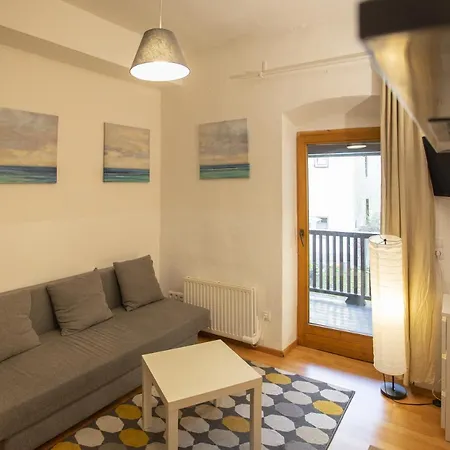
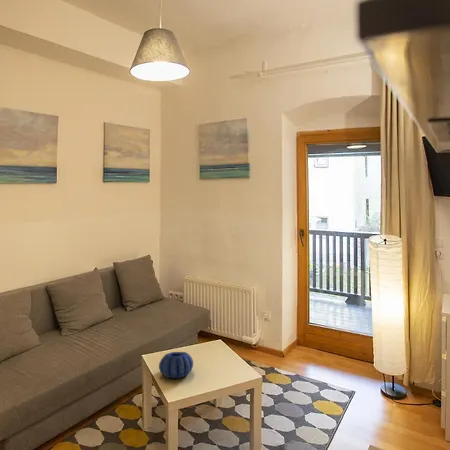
+ decorative bowl [158,351,194,379]
